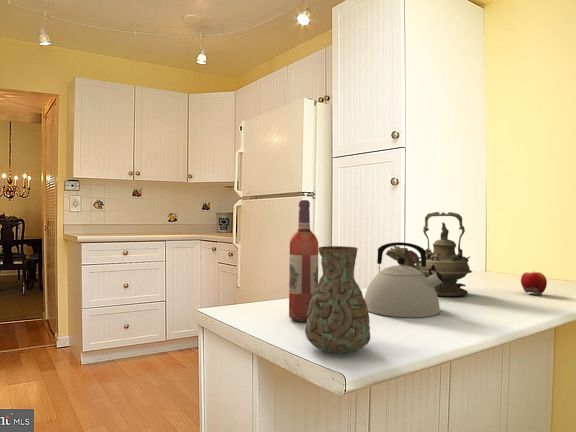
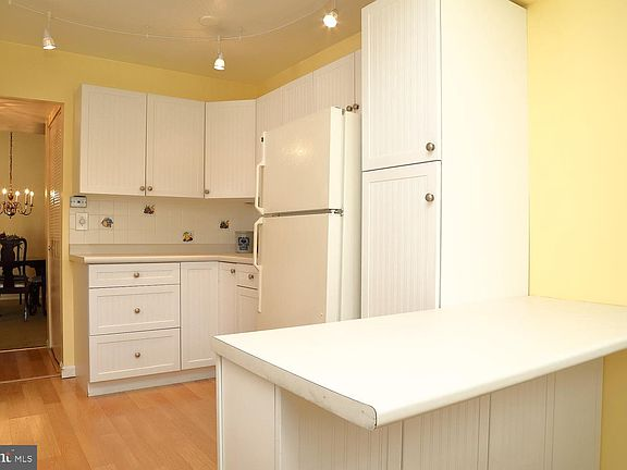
- decorative vase [304,245,371,354]
- wine bottle [288,199,319,322]
- apple [520,270,548,296]
- teapot [385,211,473,297]
- kettle [363,241,444,318]
